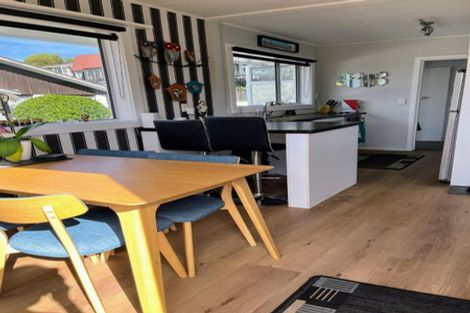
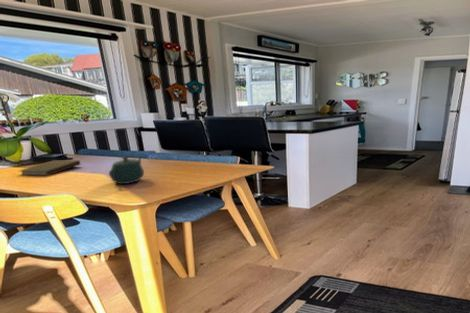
+ notebook [18,159,81,177]
+ teapot [108,155,145,185]
